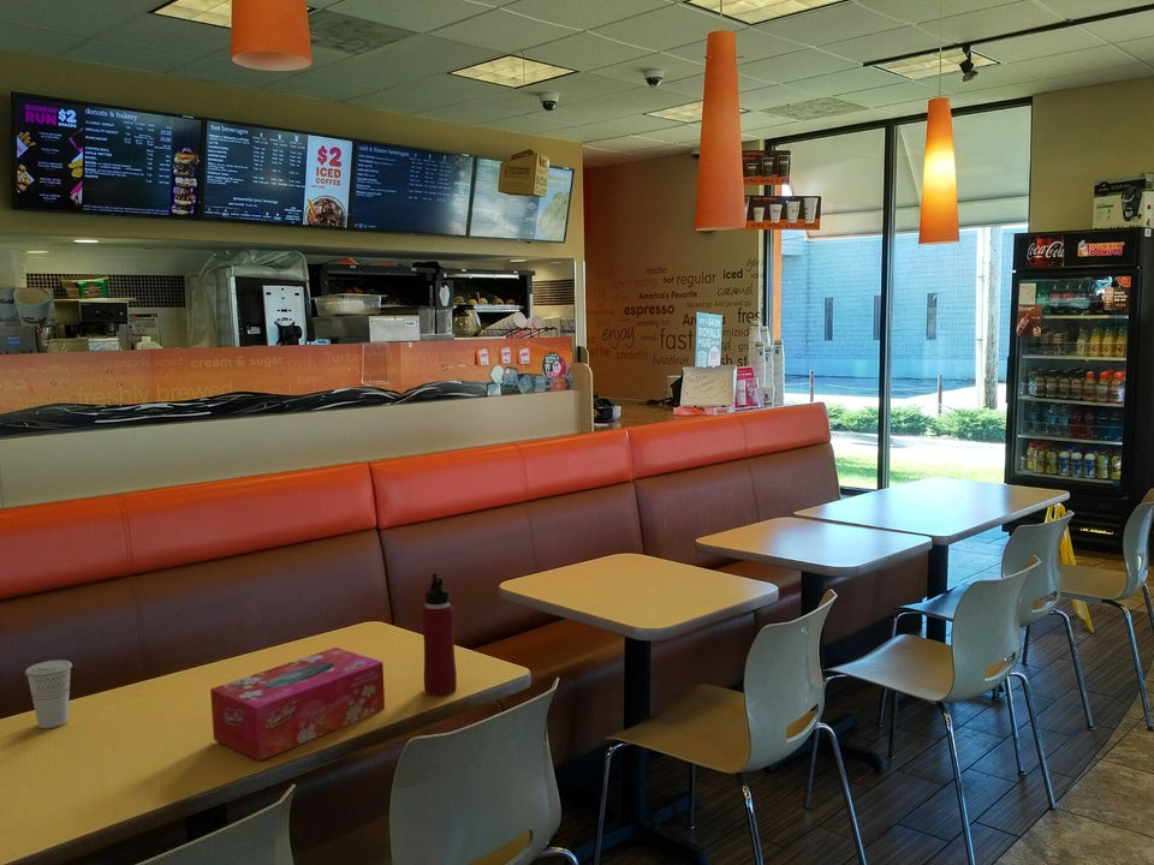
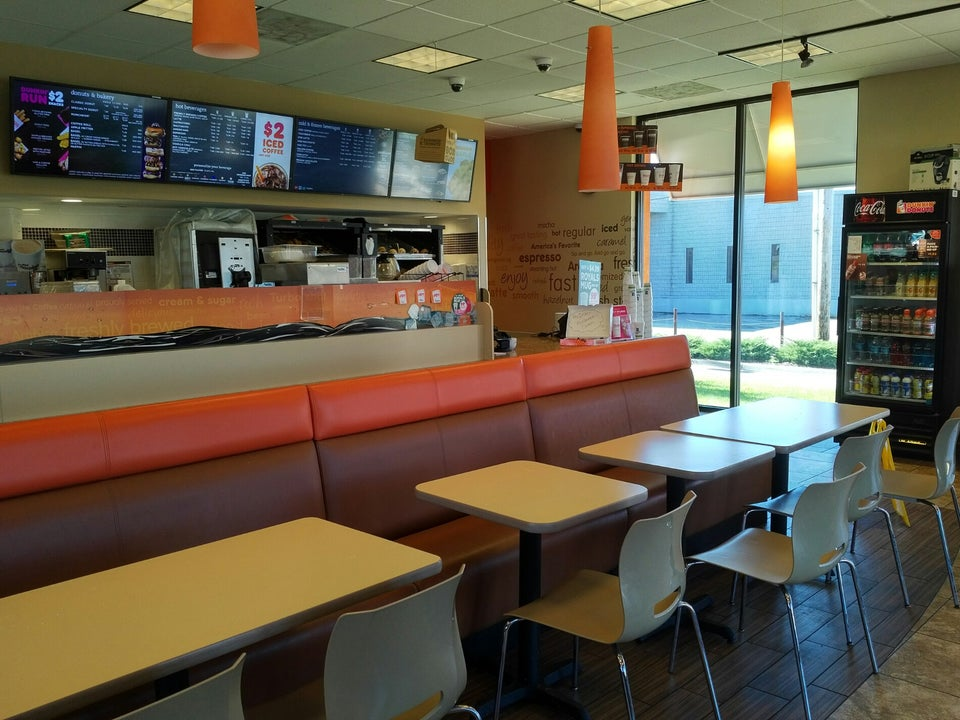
- water bottle [421,572,458,697]
- tissue box [209,646,386,762]
- cup [24,658,73,729]
